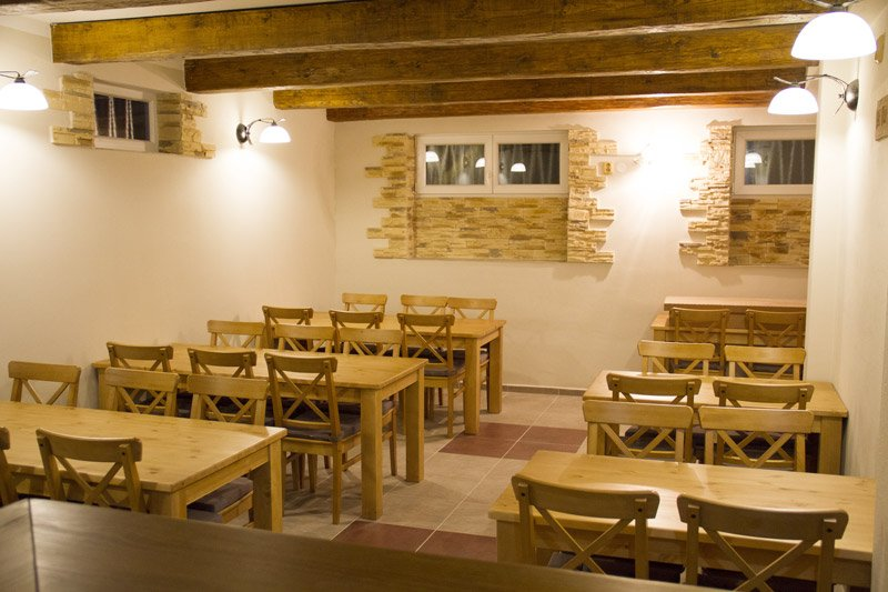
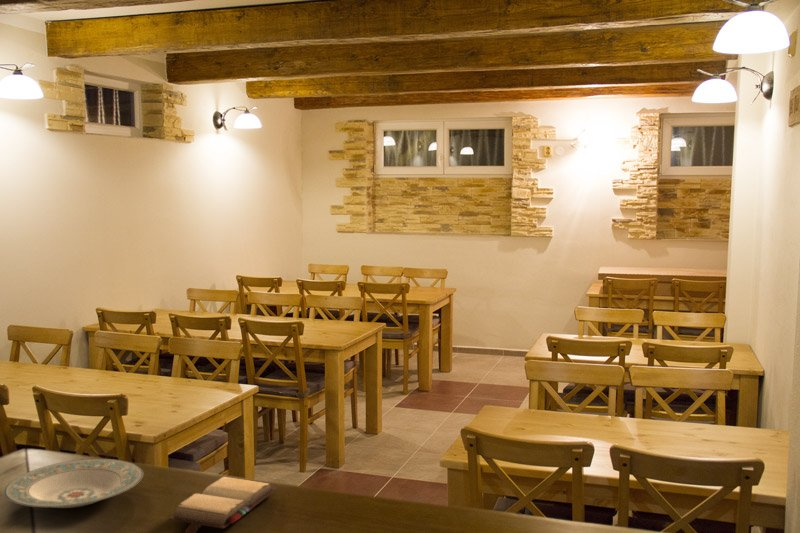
+ plate [3,458,144,509]
+ hardback book [168,476,279,533]
